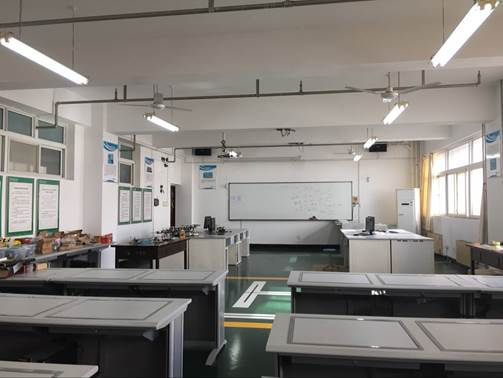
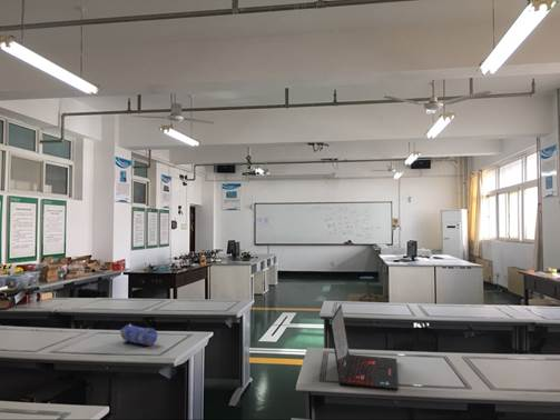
+ pencil case [119,322,158,347]
+ laptop [330,303,399,391]
